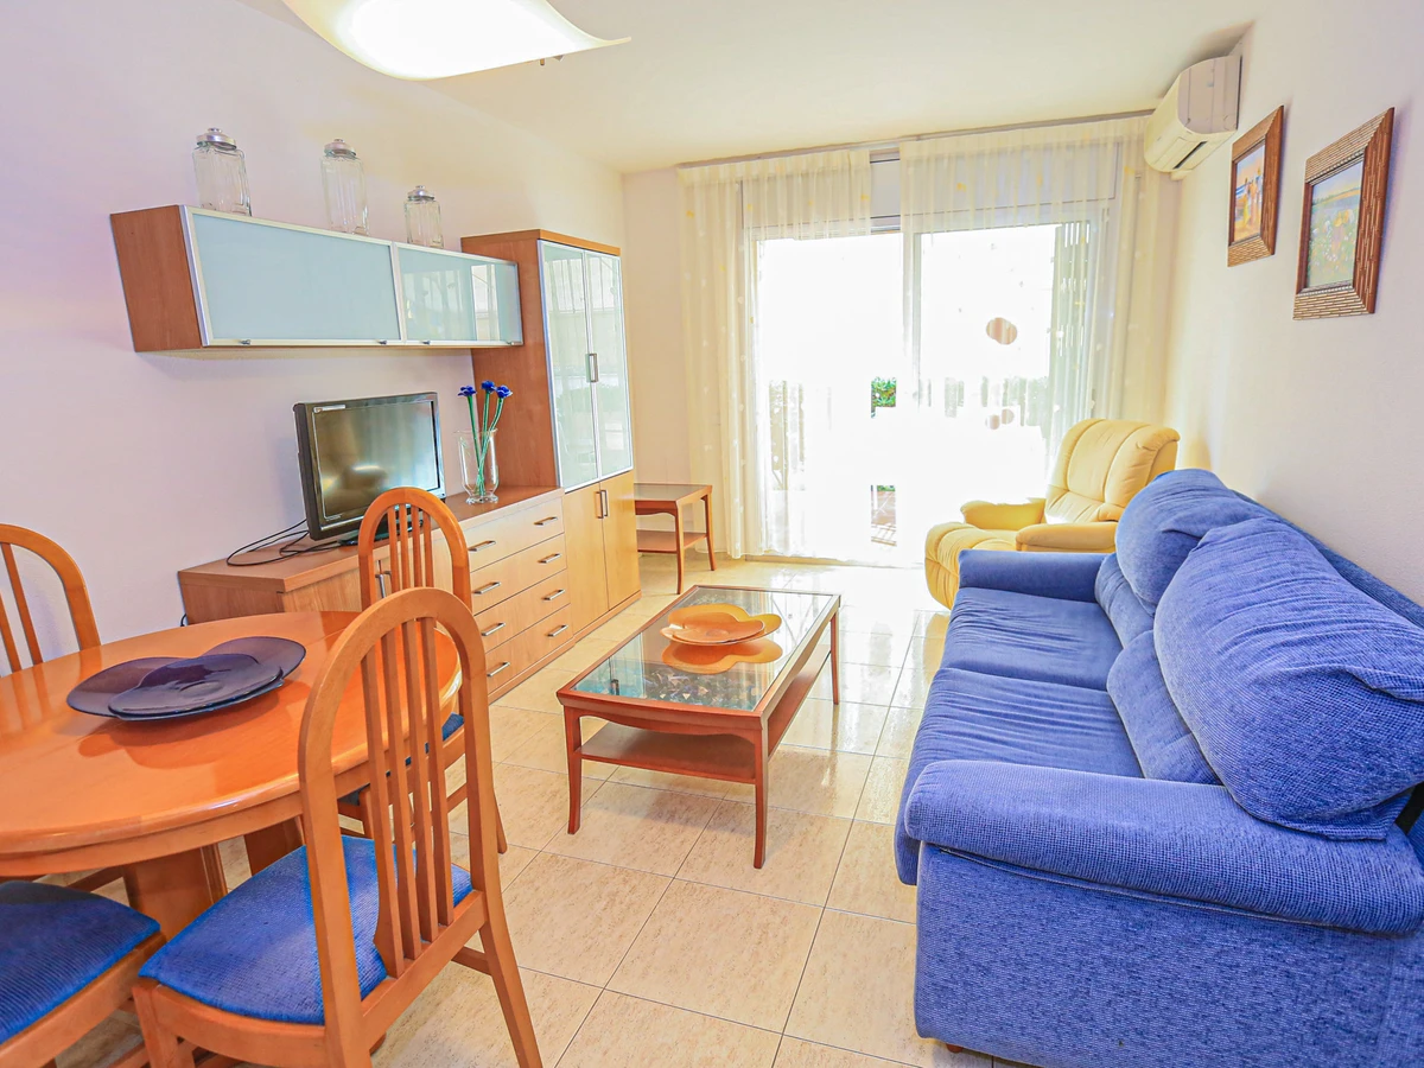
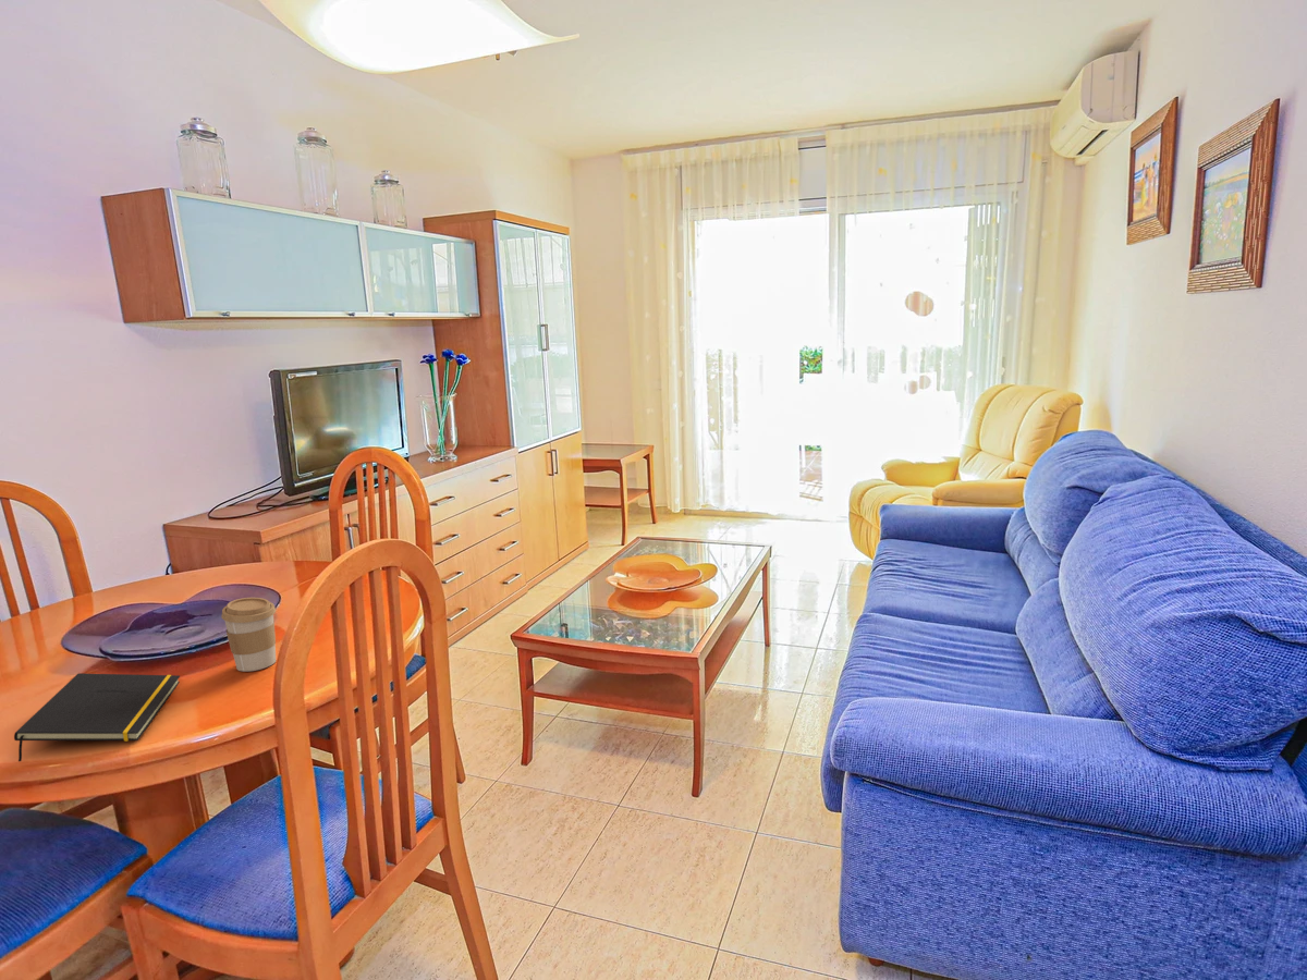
+ coffee cup [220,597,277,673]
+ notepad [13,672,181,762]
